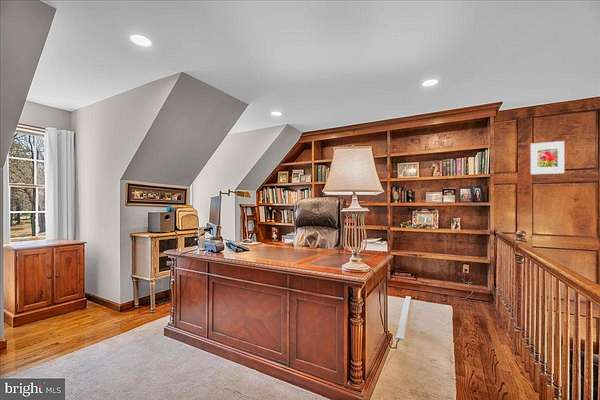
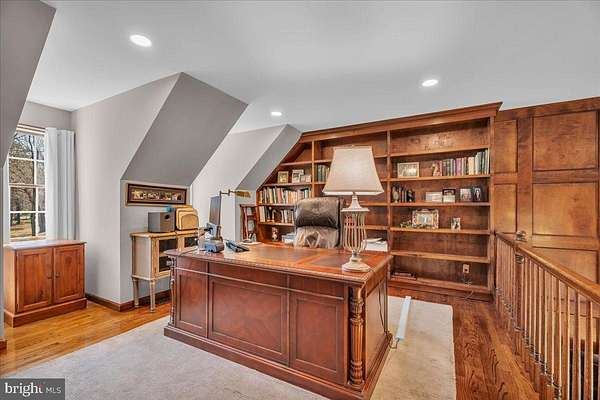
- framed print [530,140,565,175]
